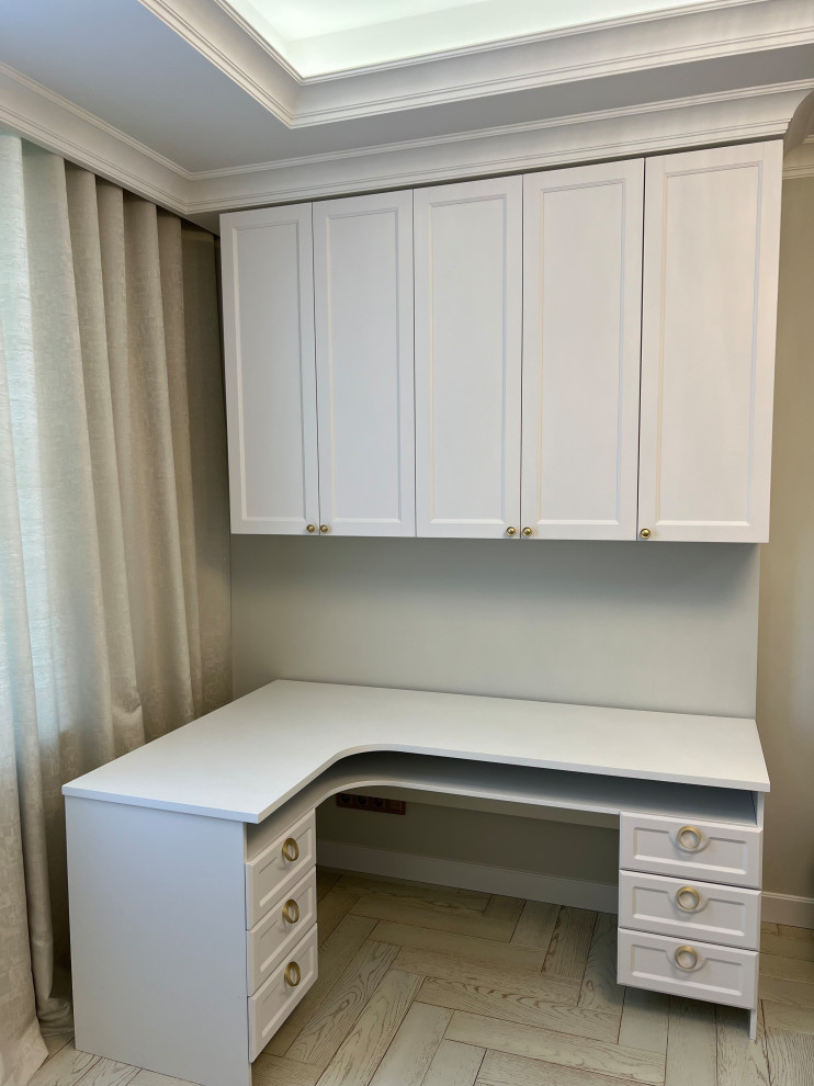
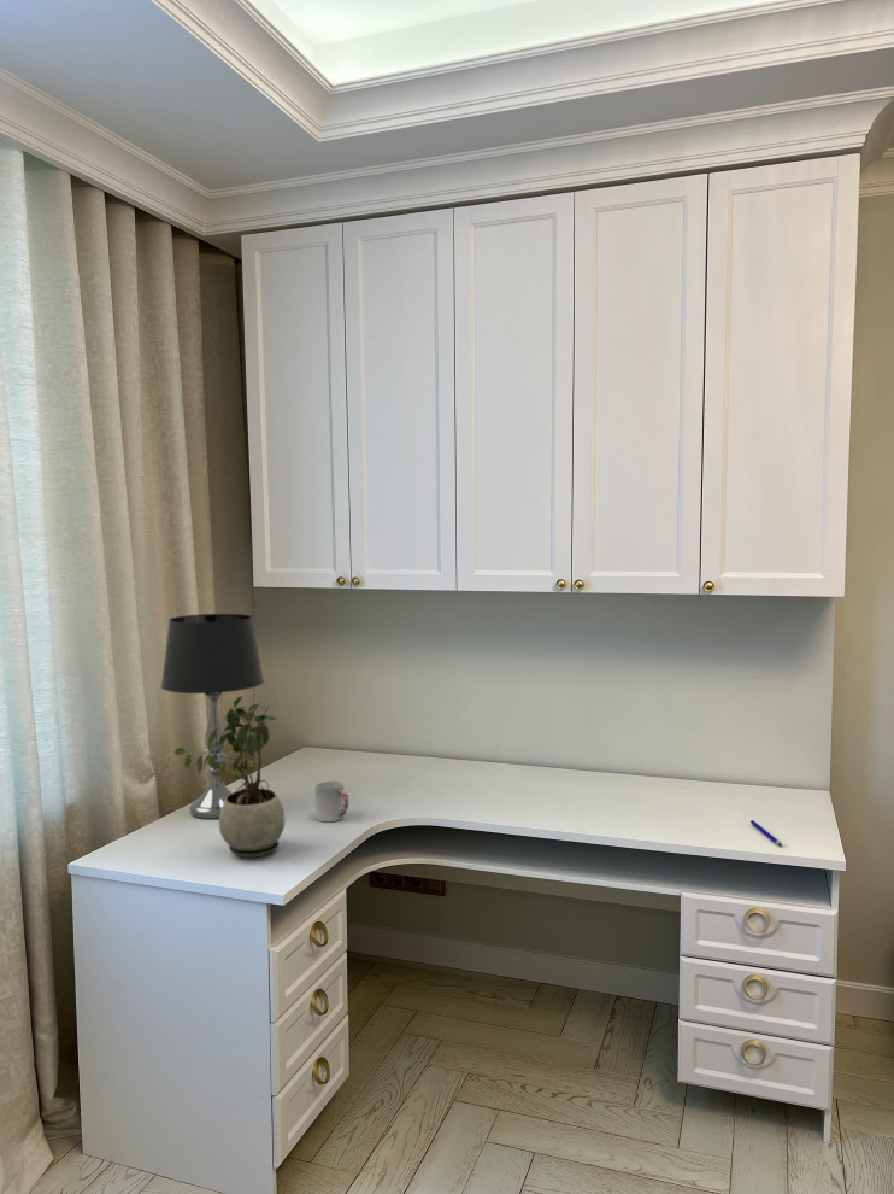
+ pen [749,819,783,848]
+ cup [314,780,351,823]
+ potted plant [172,695,287,859]
+ table lamp [159,613,265,820]
